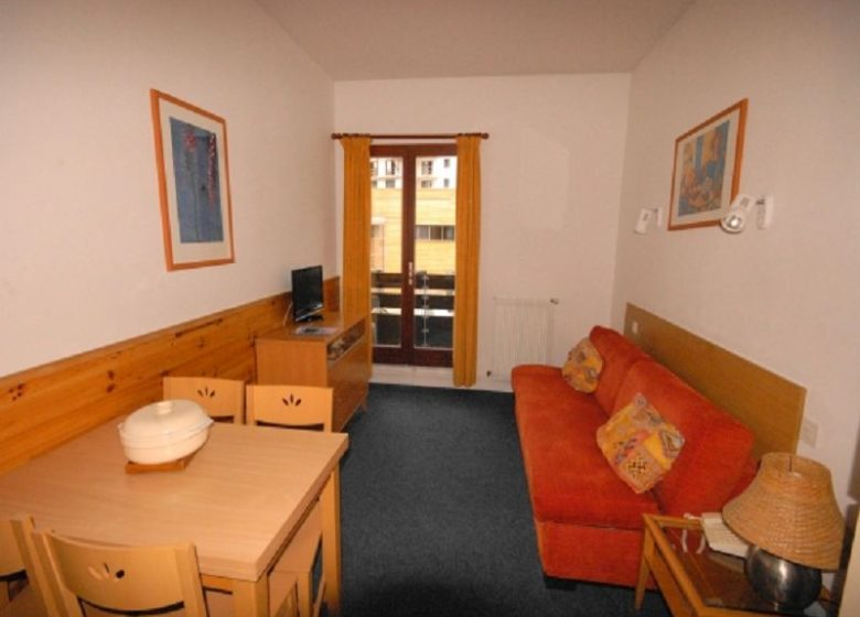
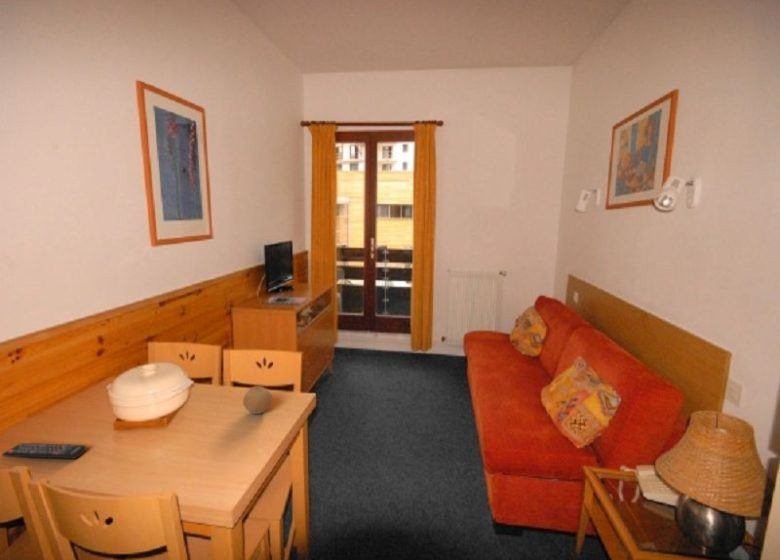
+ remote control [1,442,87,460]
+ fruit [242,385,273,415]
